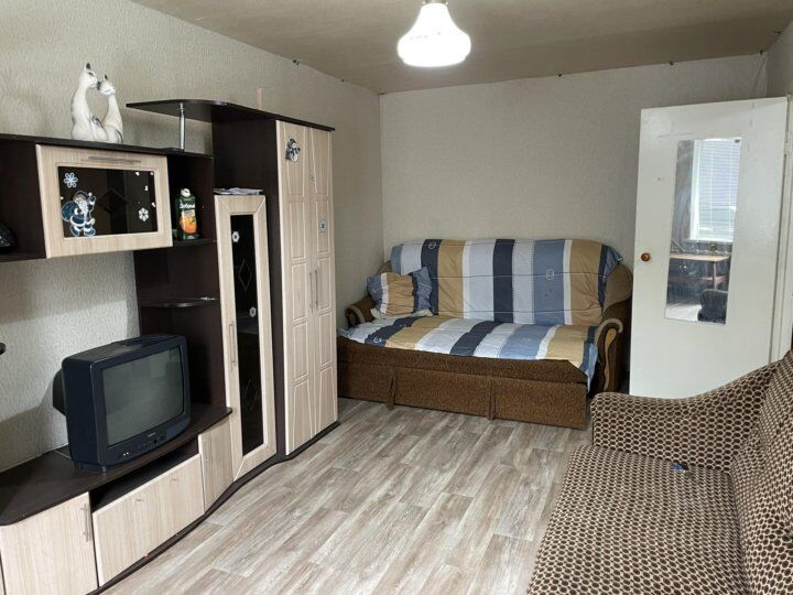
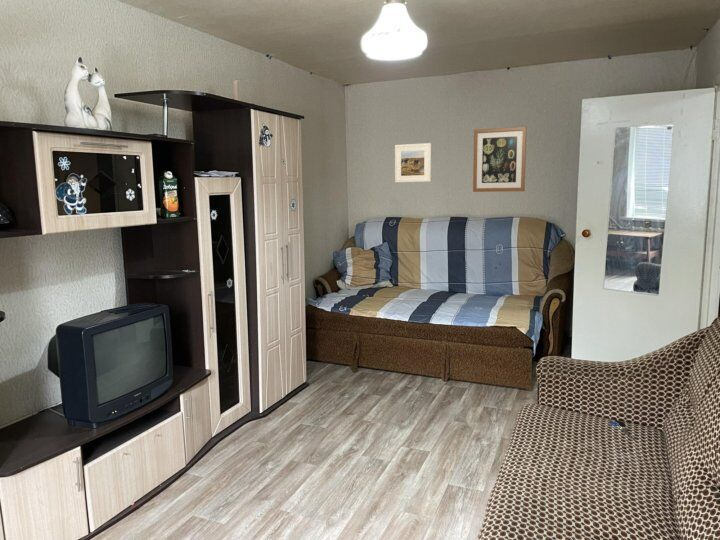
+ wall art [472,126,528,193]
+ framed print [394,142,432,183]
